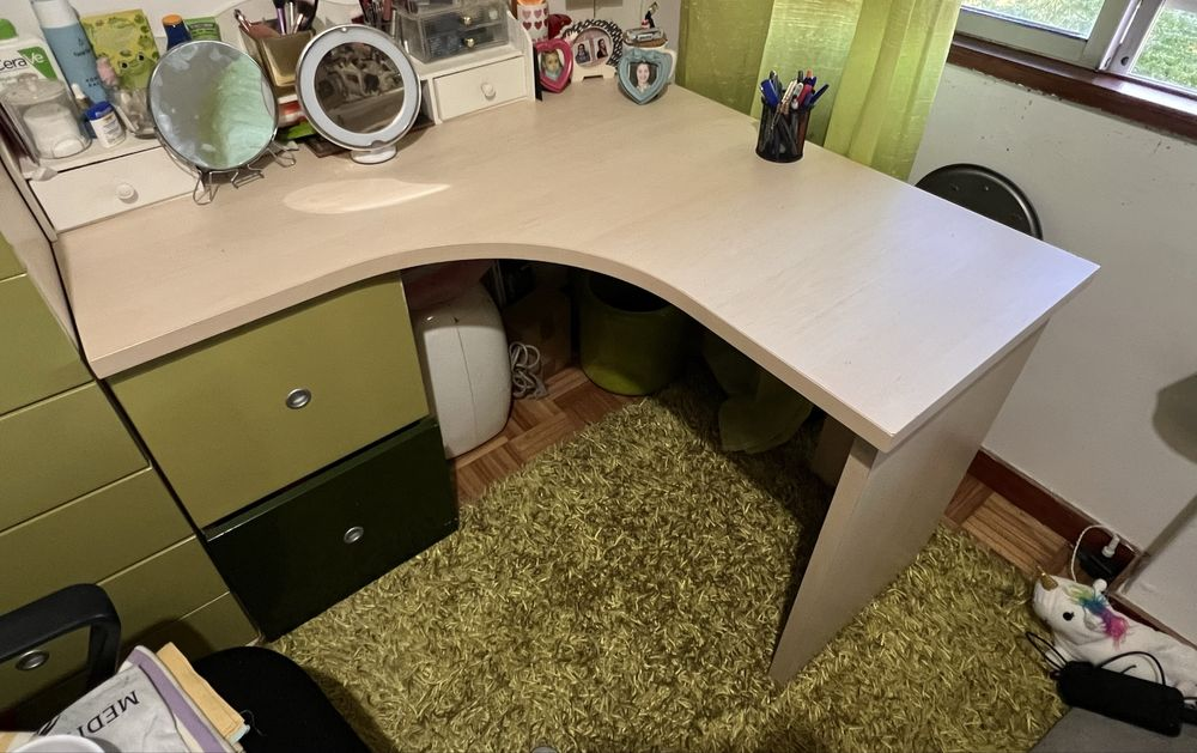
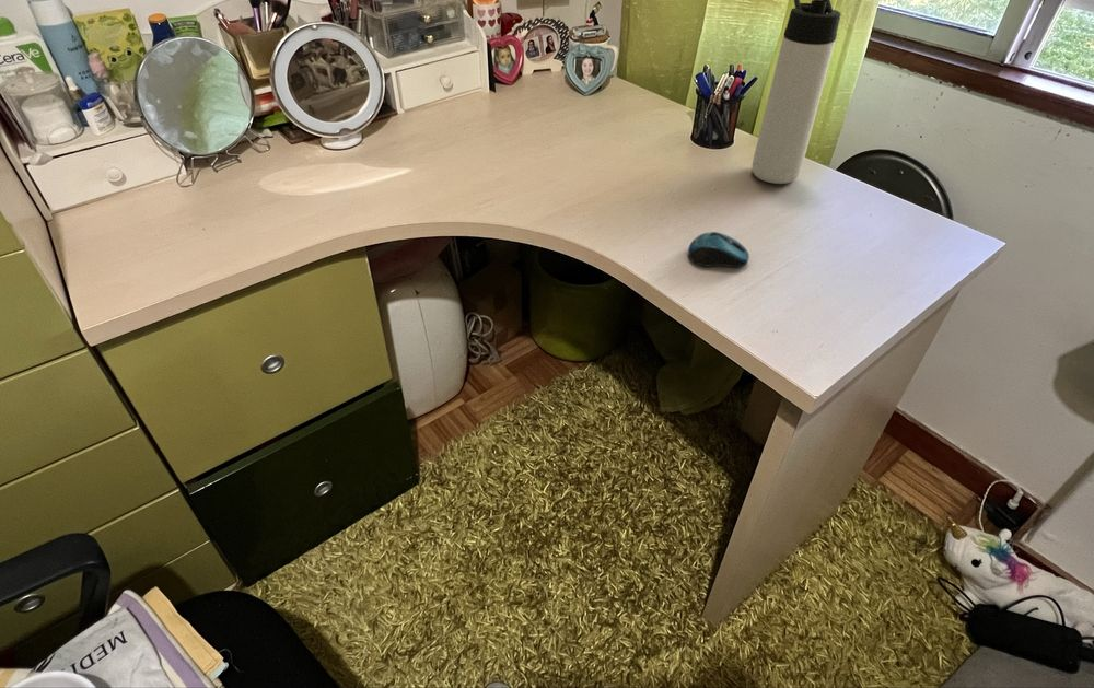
+ thermos bottle [752,0,841,185]
+ computer mouse [687,231,750,268]
